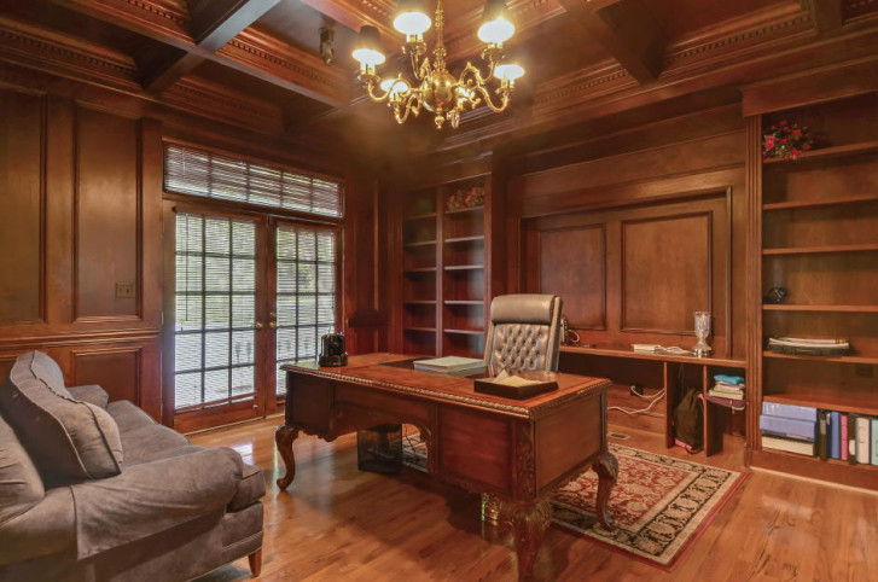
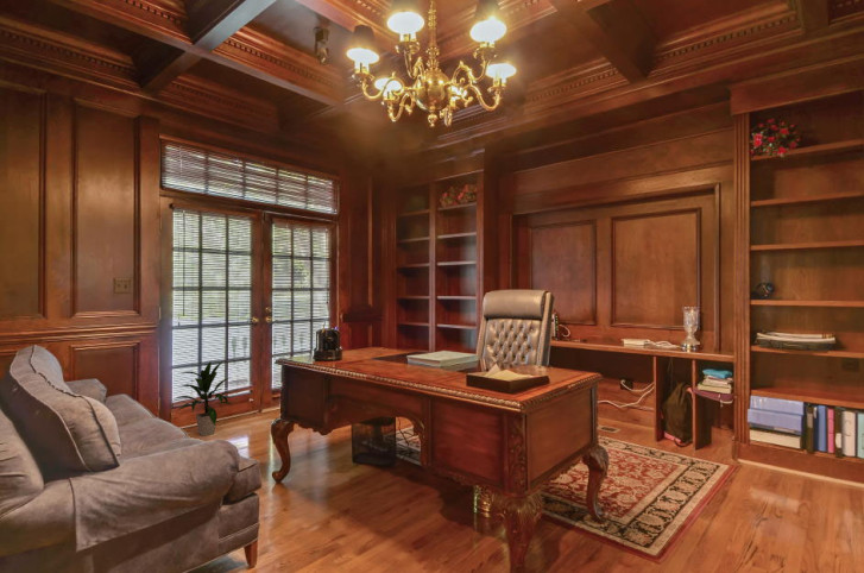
+ indoor plant [172,359,234,437]
